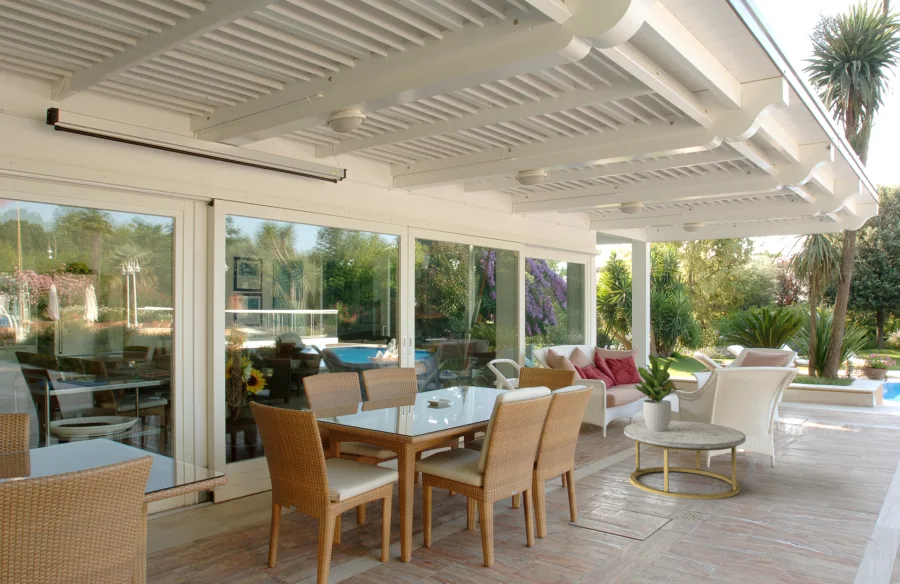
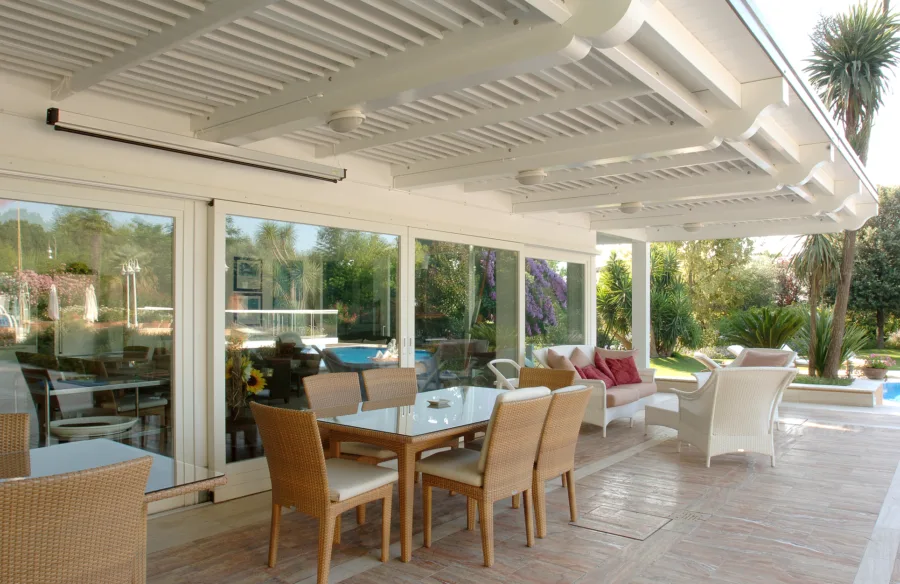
- coffee table [623,420,747,500]
- potted plant [632,354,683,432]
